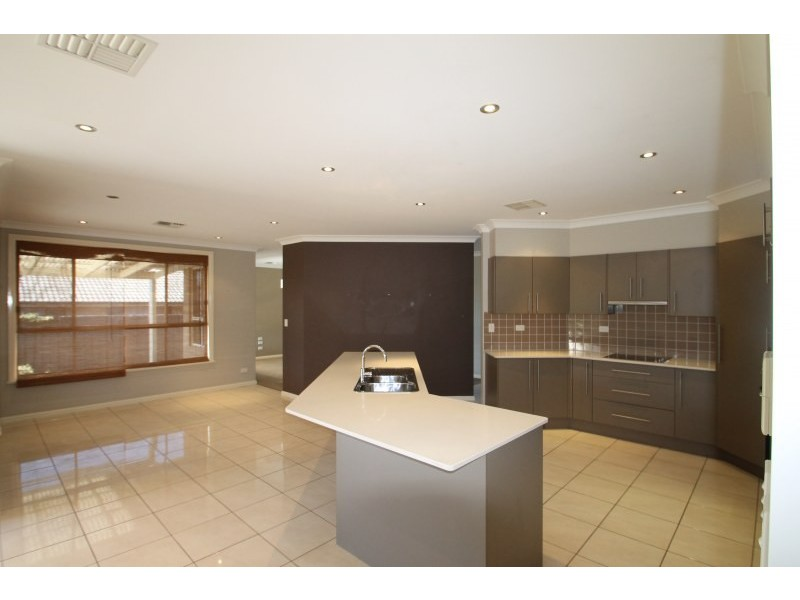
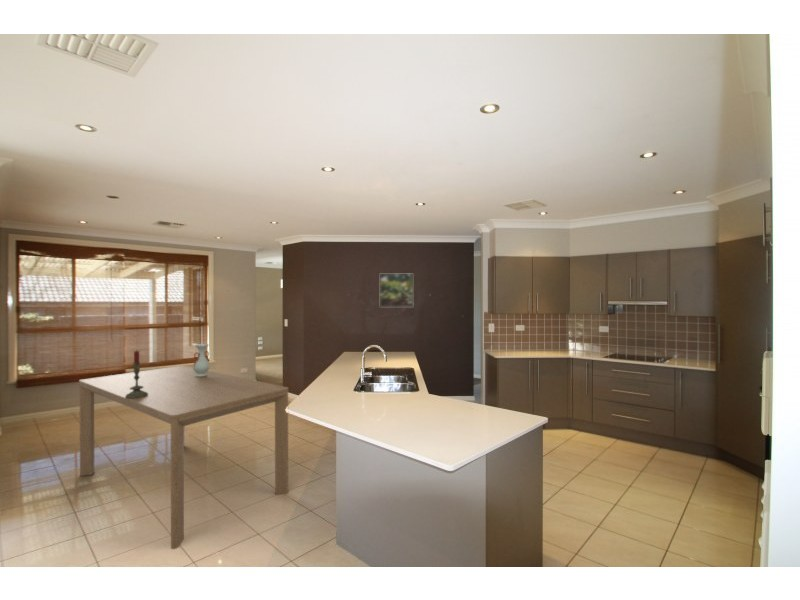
+ vase [192,343,211,377]
+ dining table [78,365,289,550]
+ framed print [379,273,414,308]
+ candle [125,349,148,399]
